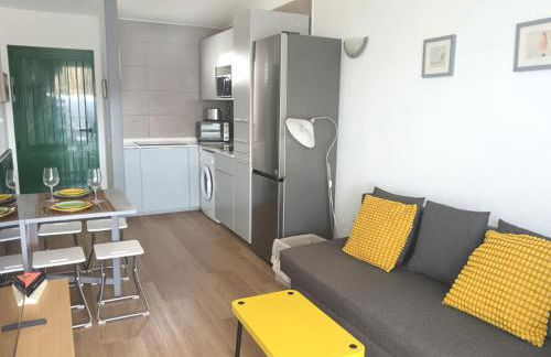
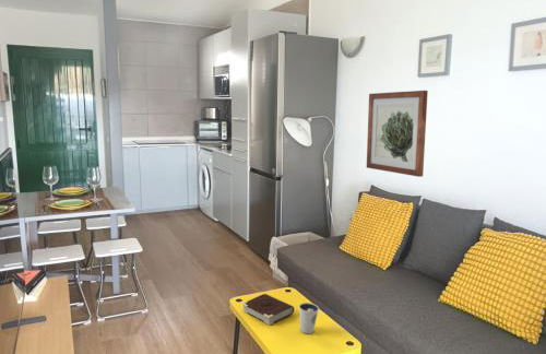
+ book [241,293,295,326]
+ dixie cup [298,302,320,334]
+ wall art [366,90,429,178]
